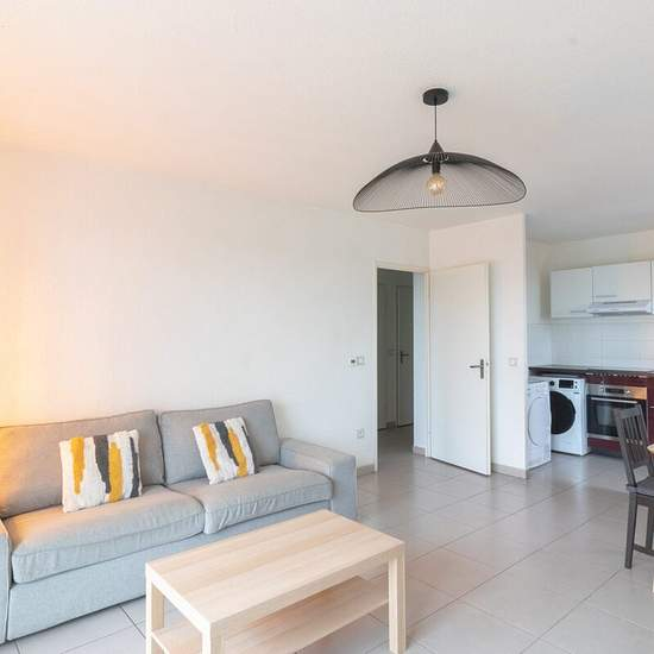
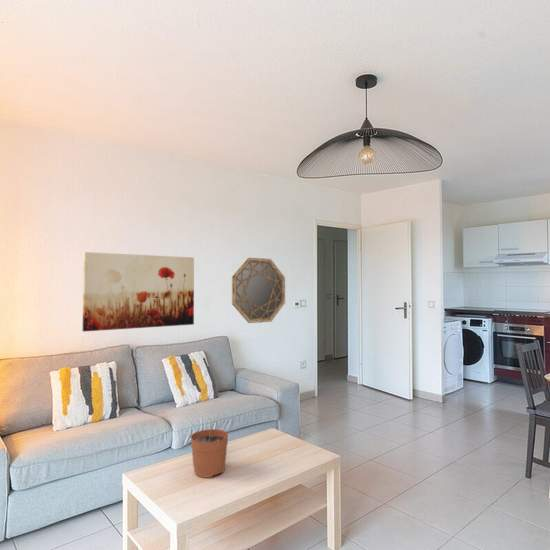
+ plant pot [190,419,229,479]
+ wall art [82,251,195,333]
+ home mirror [231,257,286,324]
